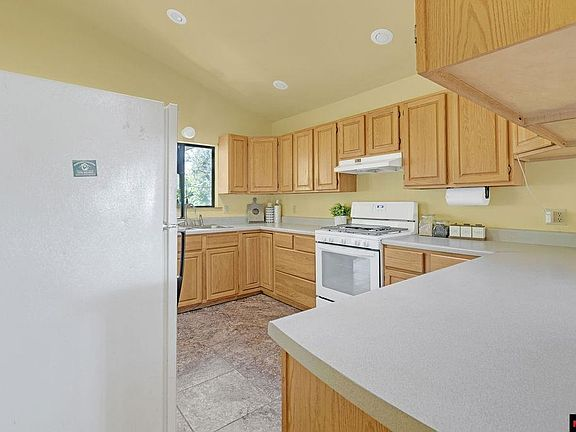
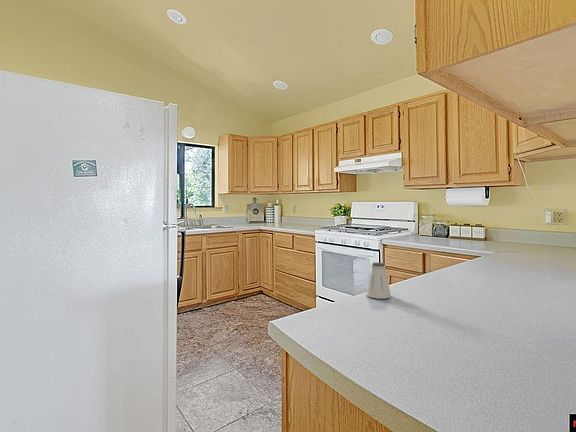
+ saltshaker [365,261,392,300]
